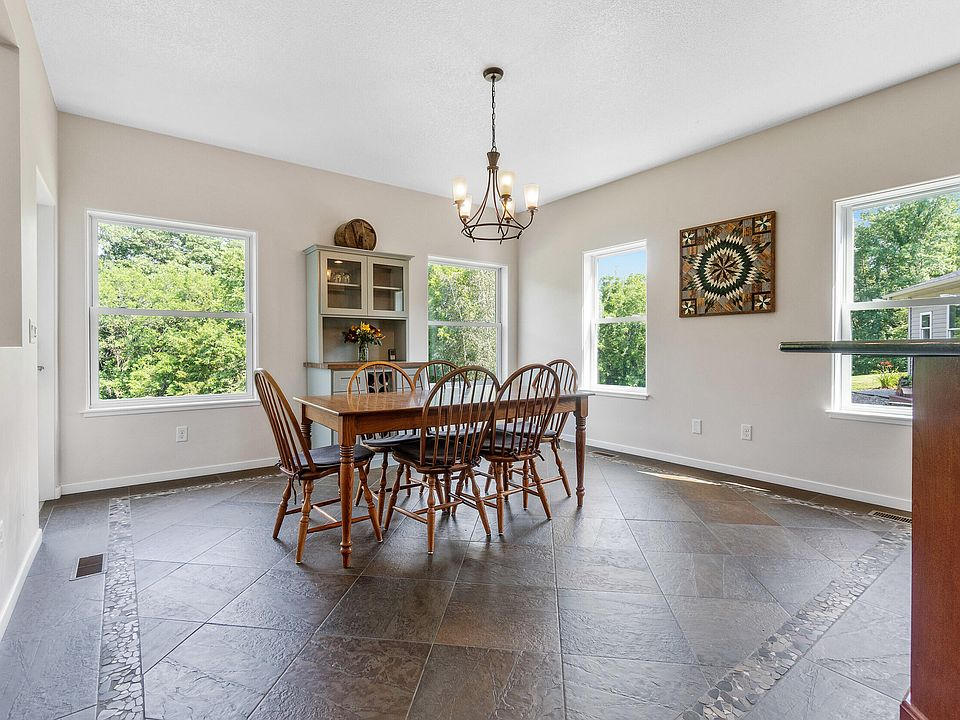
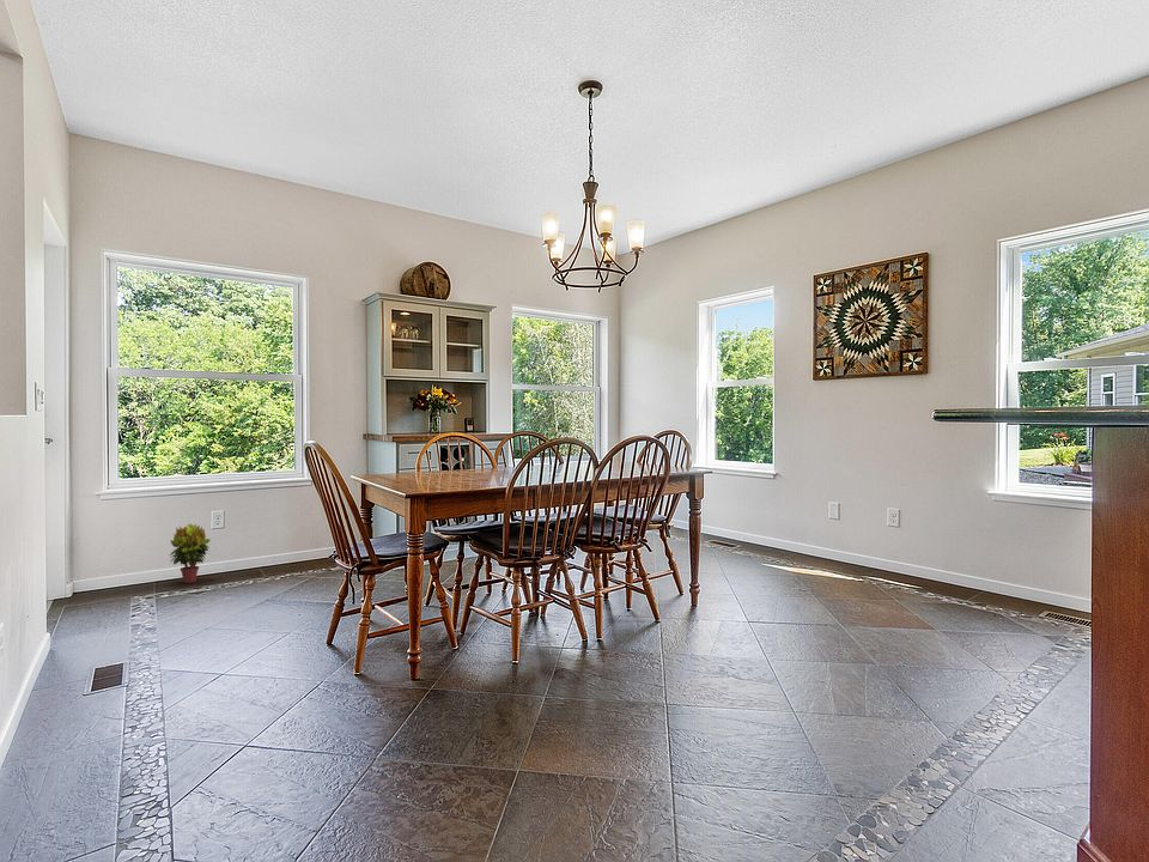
+ potted plant [168,523,213,584]
